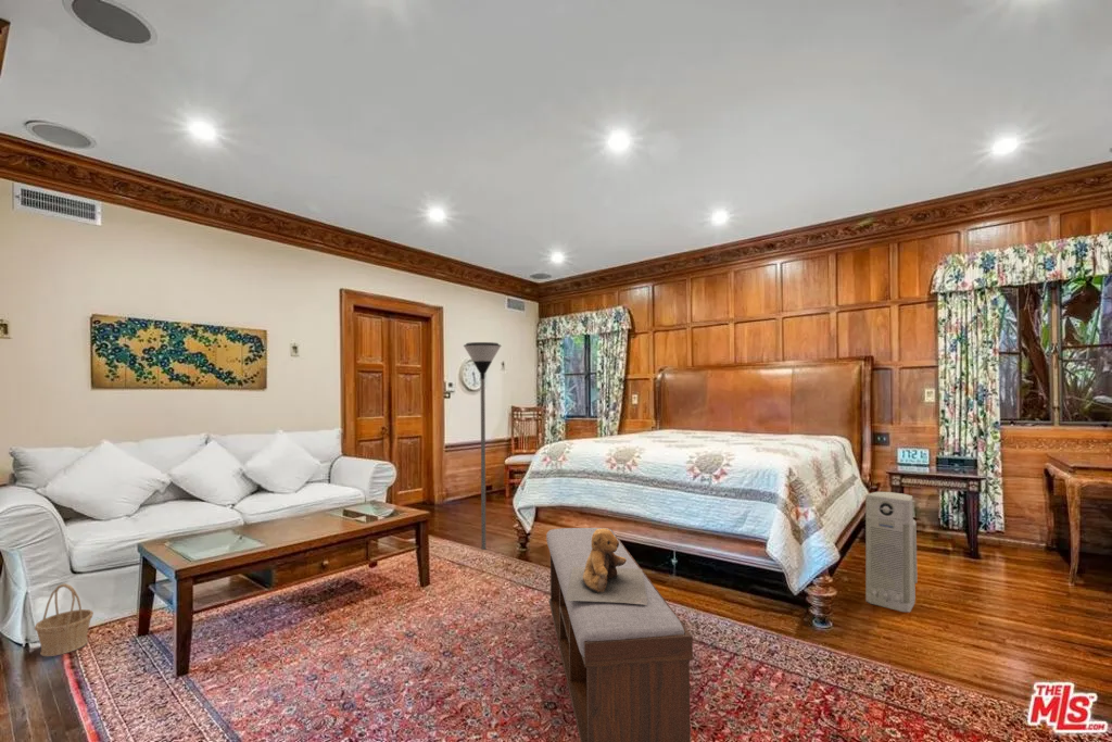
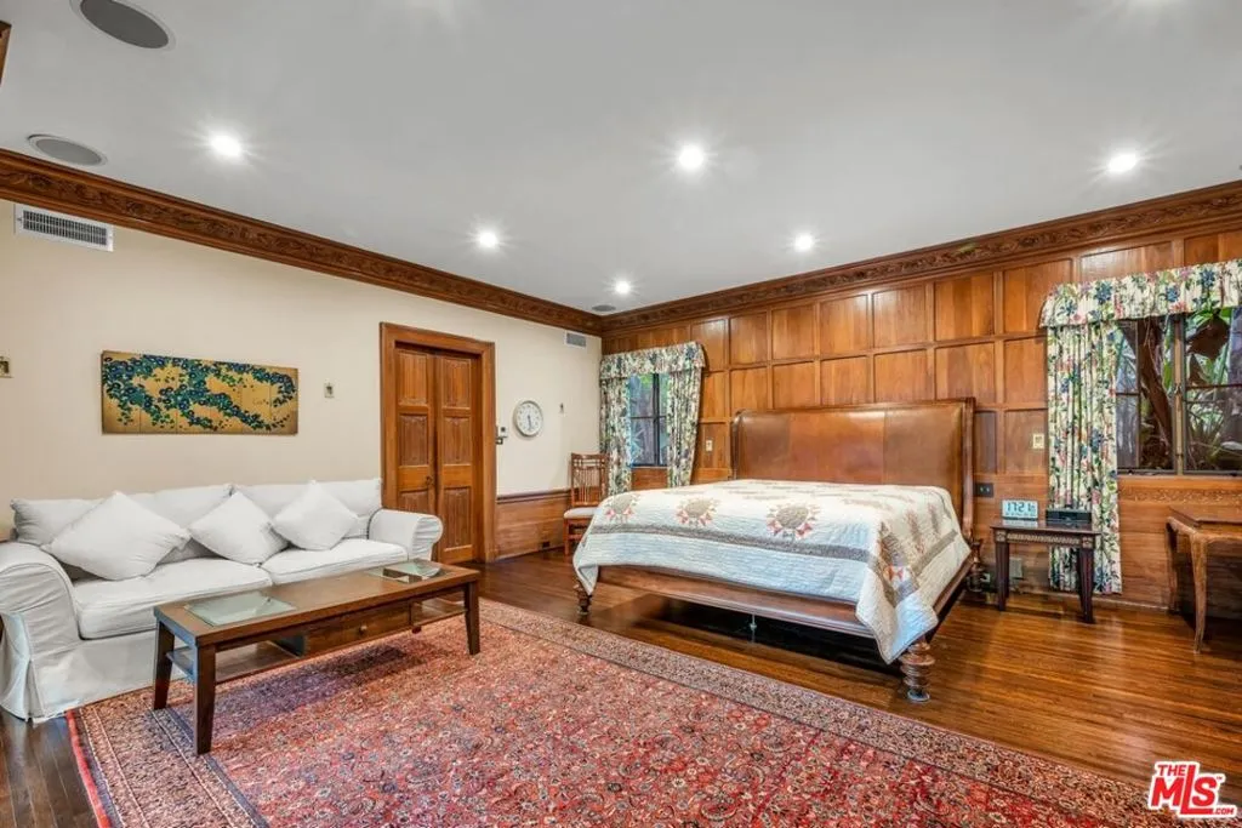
- air purifier [864,491,919,614]
- bench [545,527,694,742]
- basket [34,582,94,657]
- floor lamp [463,341,502,551]
- teddy bear [566,527,647,605]
